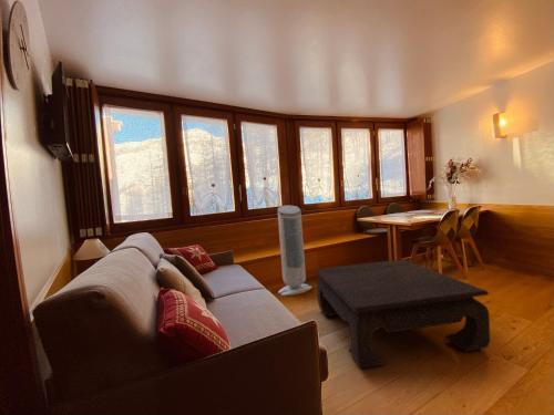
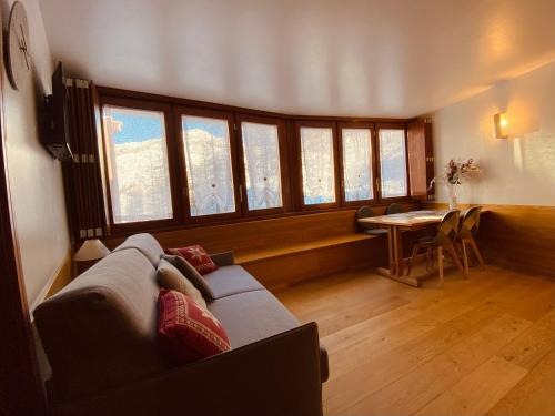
- coffee table [315,258,491,370]
- air purifier [276,205,314,297]
